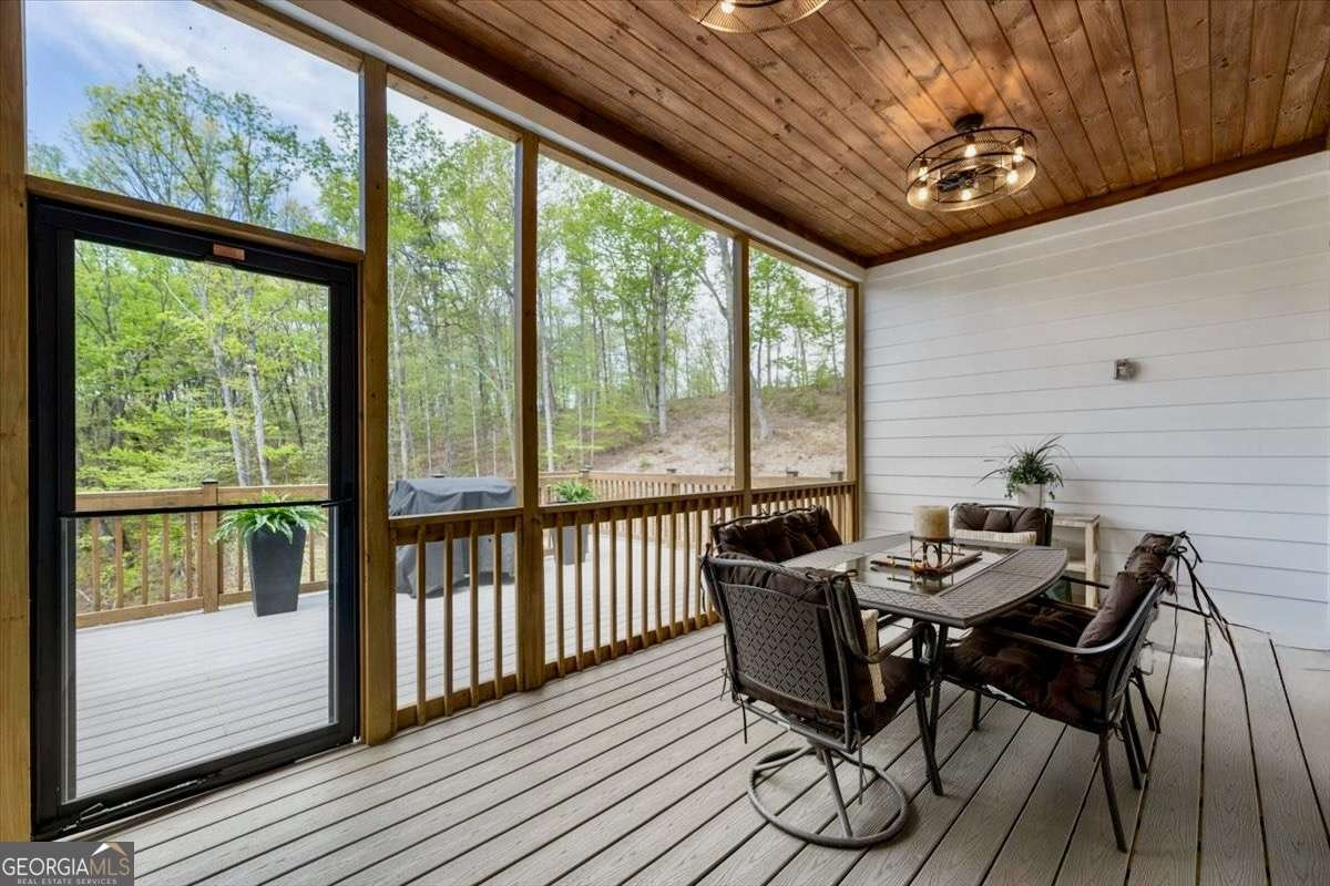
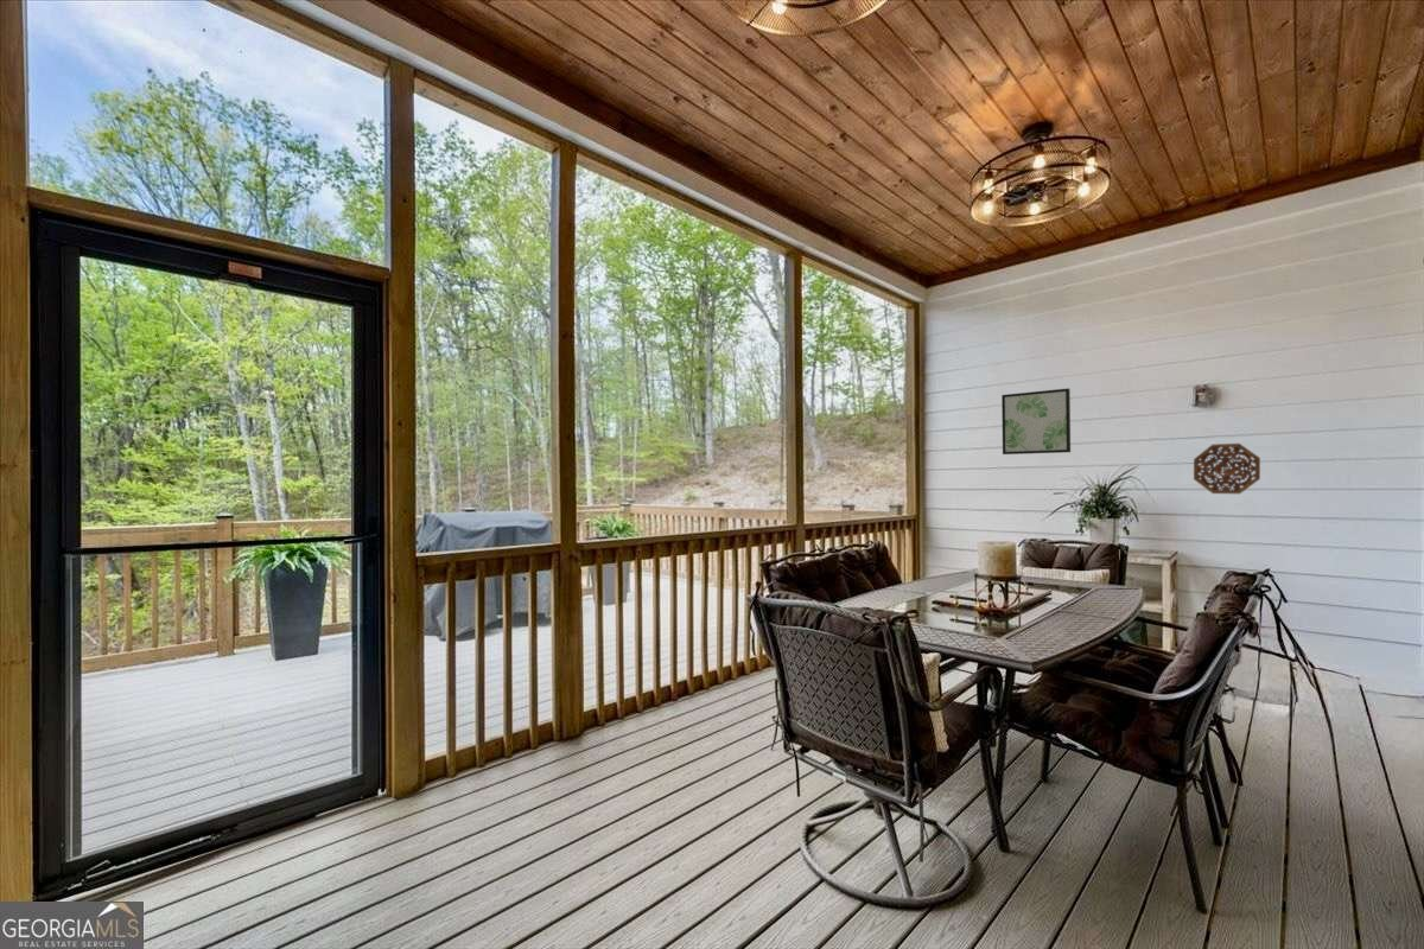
+ wall art [1000,387,1072,456]
+ decorative platter [1193,442,1261,495]
